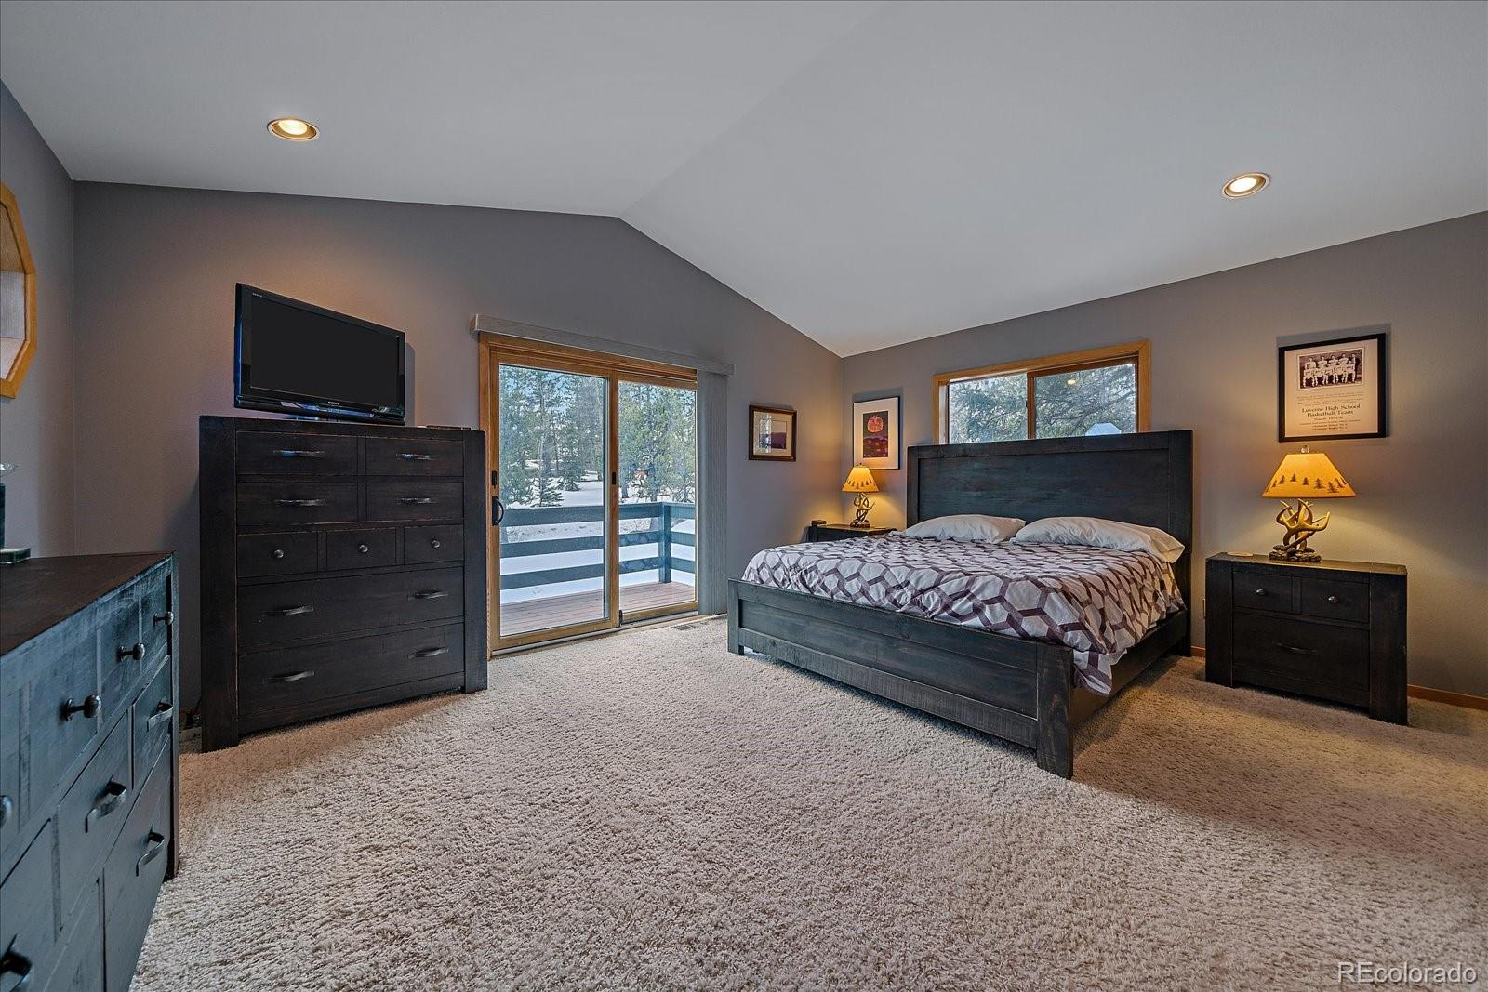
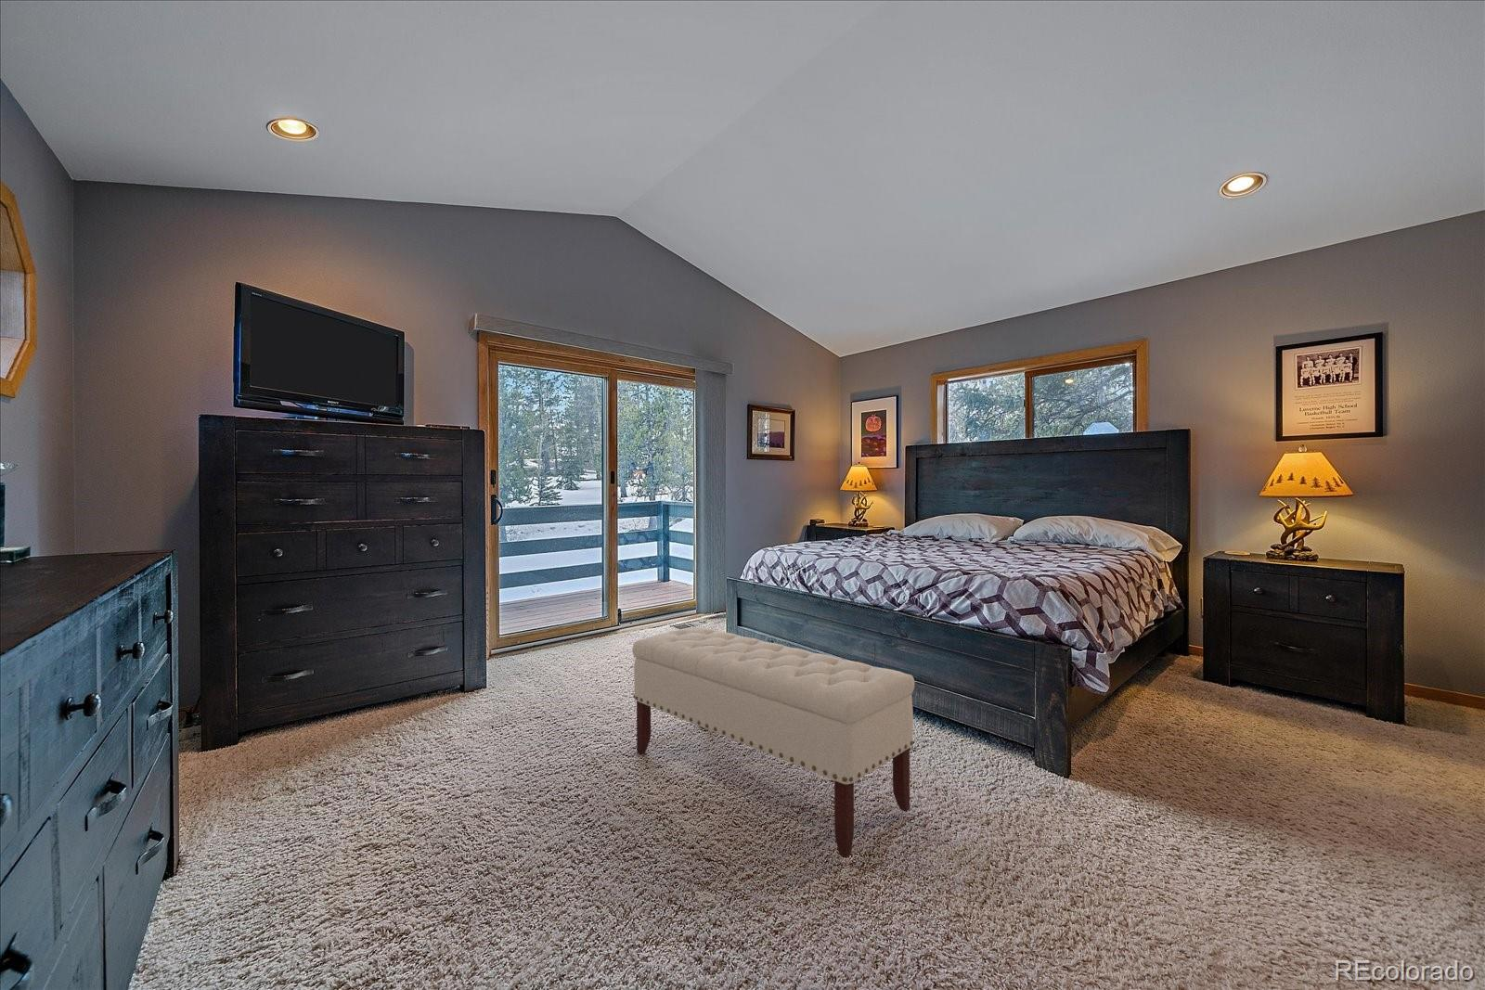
+ bench [631,626,915,860]
